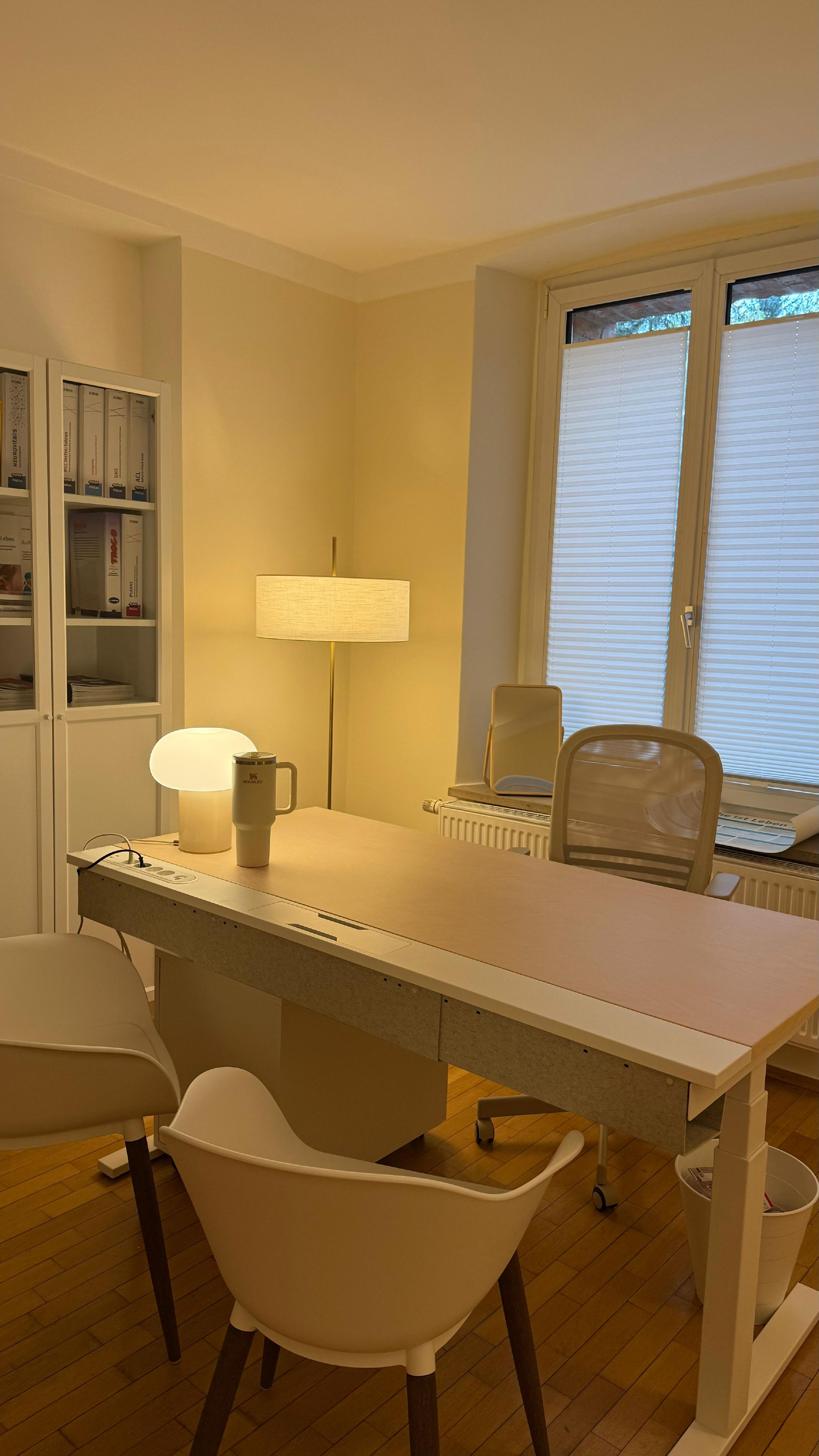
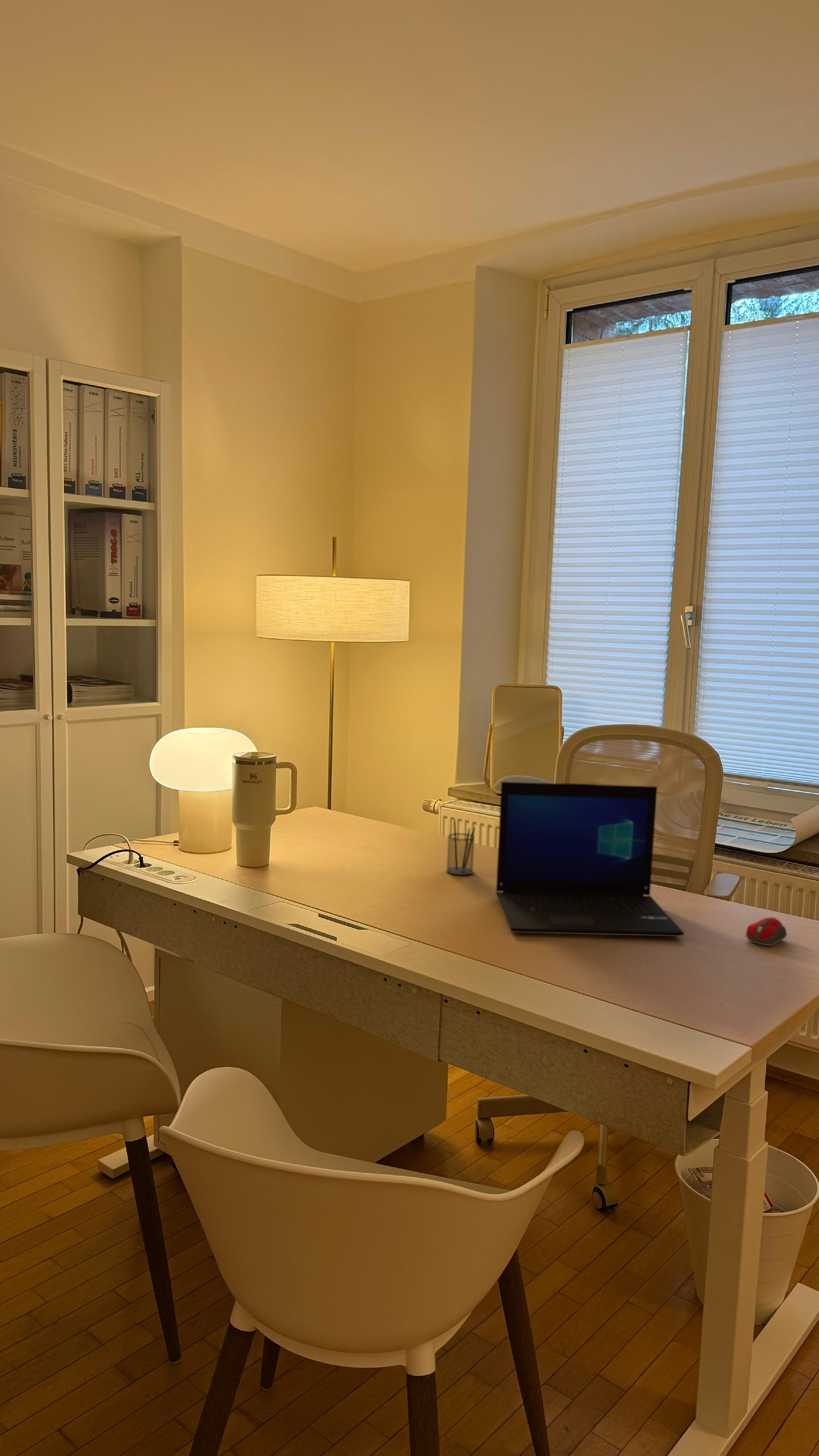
+ computer mouse [745,917,787,946]
+ pencil holder [446,817,476,875]
+ laptop [495,781,685,937]
